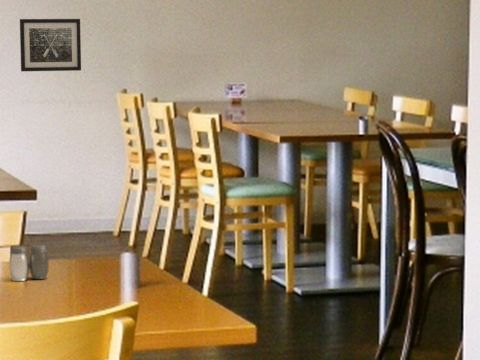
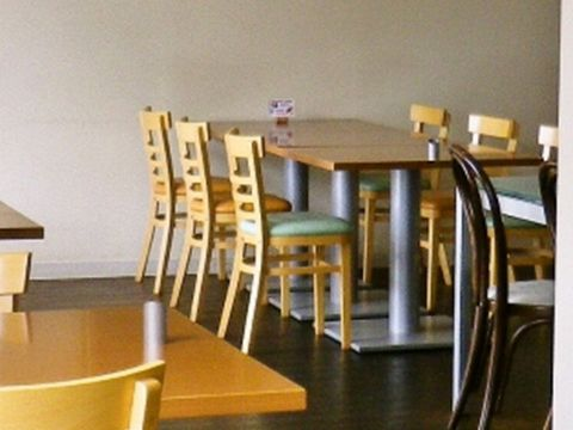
- wall art [19,18,82,72]
- salt and pepper shaker [8,244,50,282]
